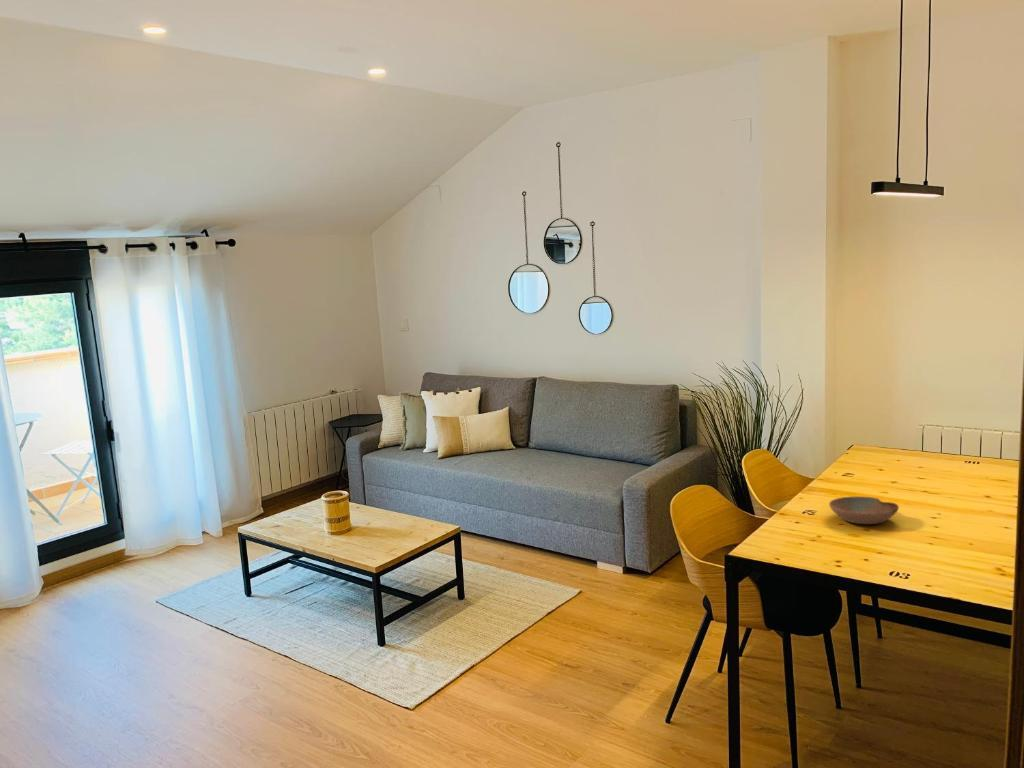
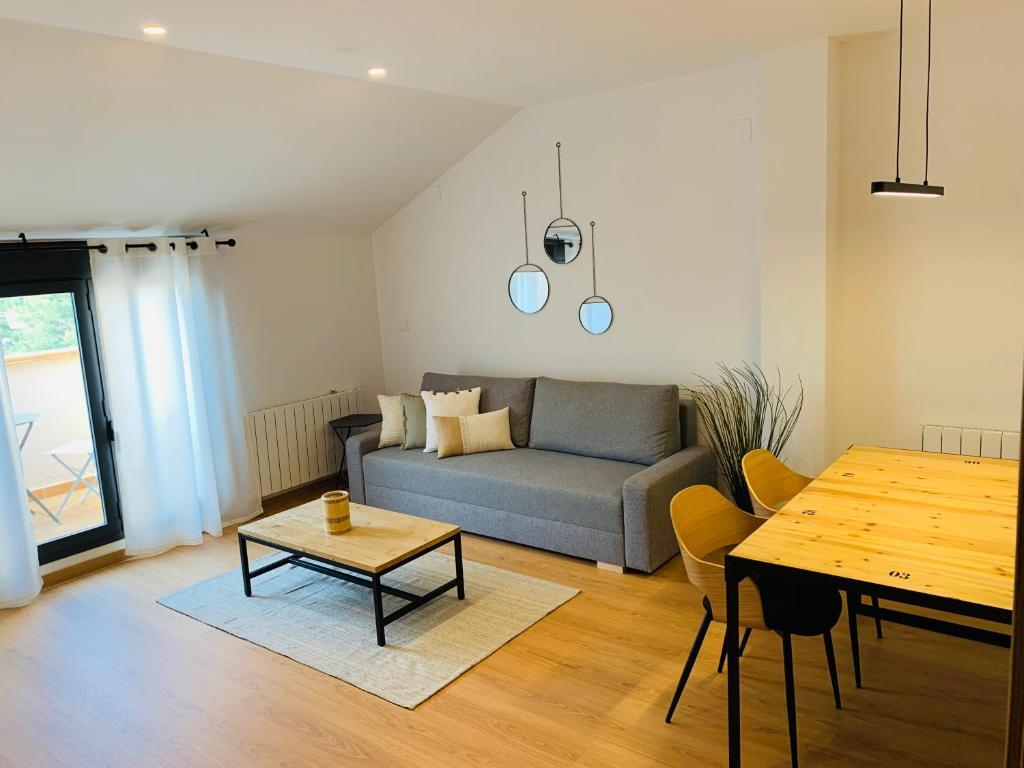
- bowl [828,496,900,525]
